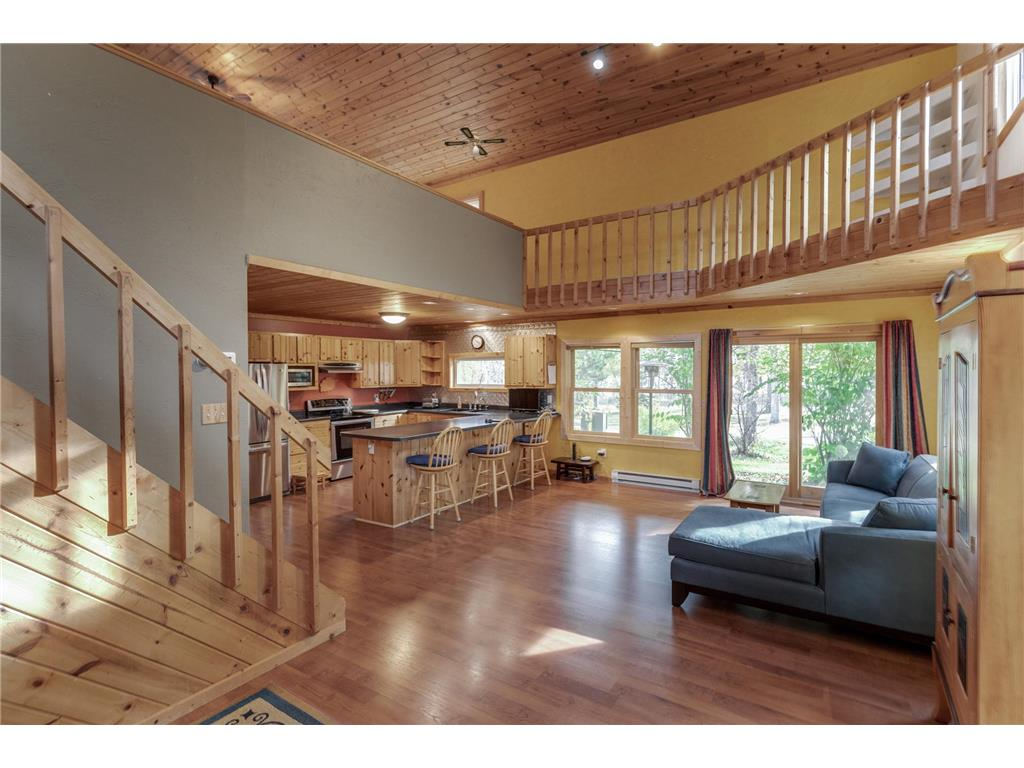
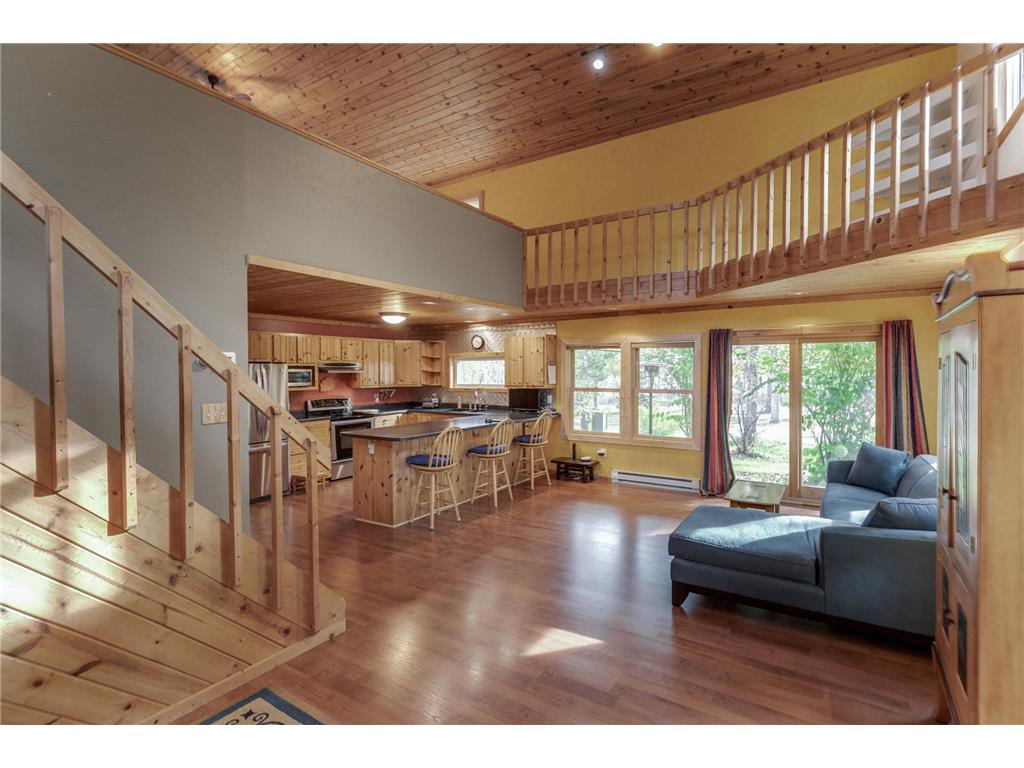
- ceiling fan [443,126,506,157]
